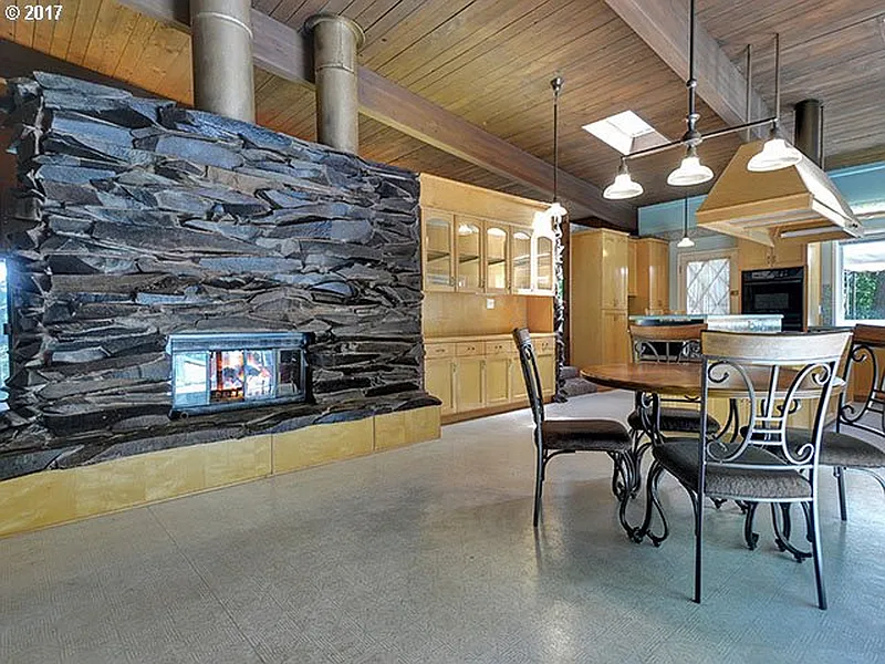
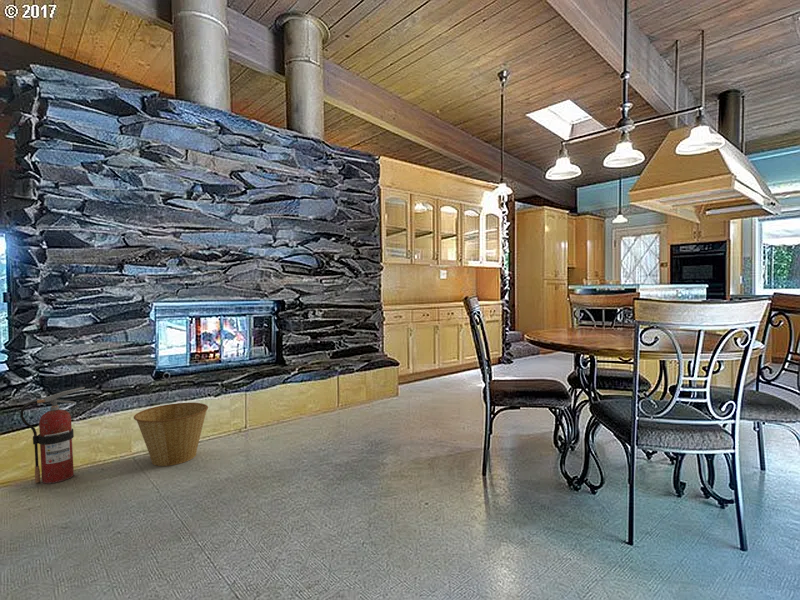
+ basket [133,402,209,467]
+ fire extinguisher [19,386,86,485]
